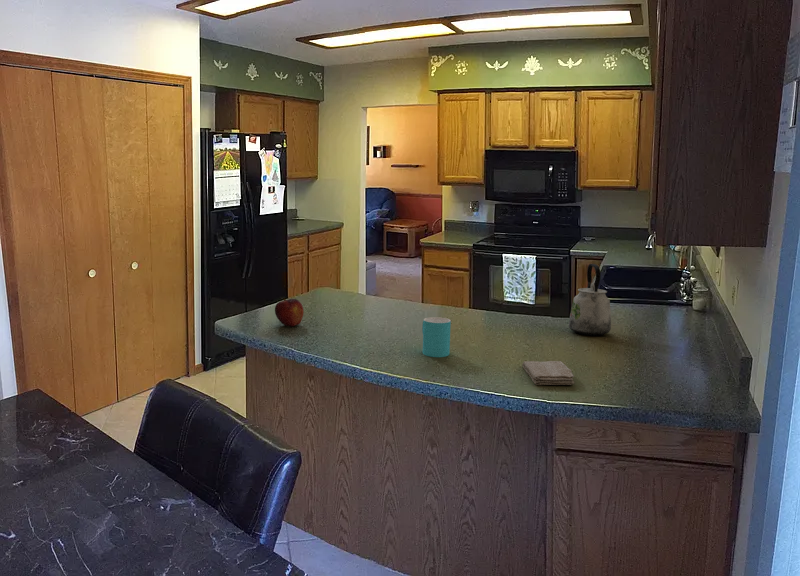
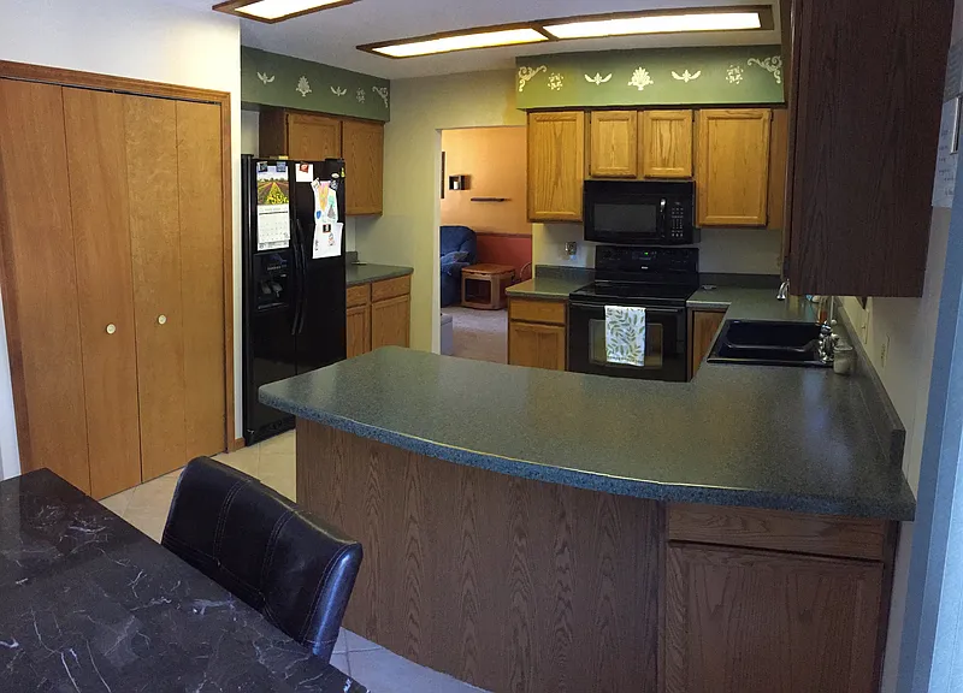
- fruit [274,298,305,328]
- kettle [568,263,612,336]
- cup [421,316,452,358]
- washcloth [521,360,575,386]
